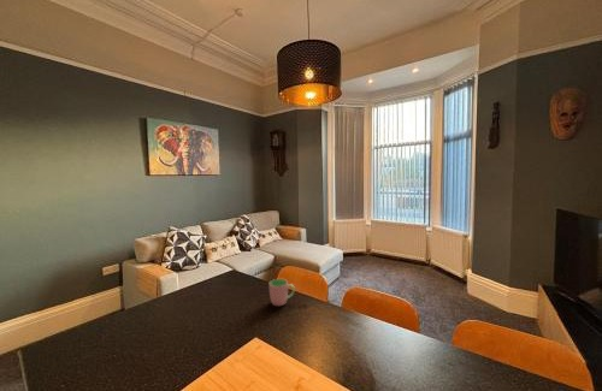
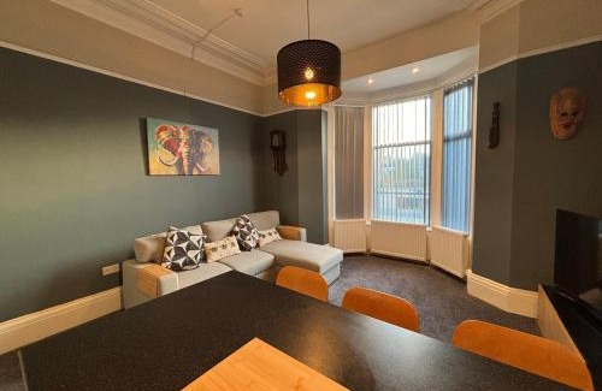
- cup [268,278,296,307]
